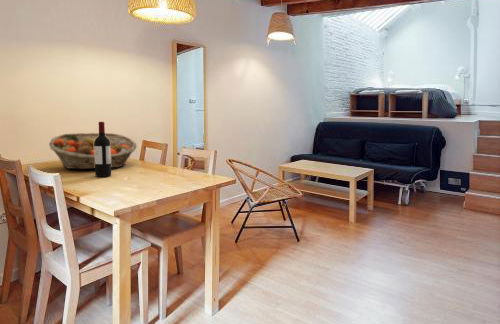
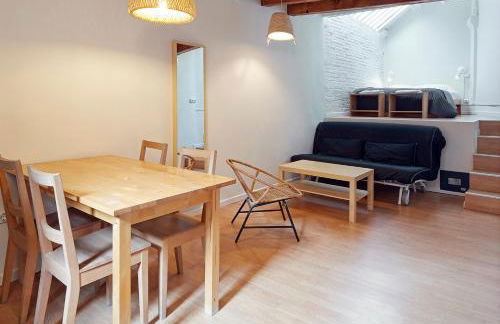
- wine bottle [94,121,112,178]
- fruit basket [48,132,138,170]
